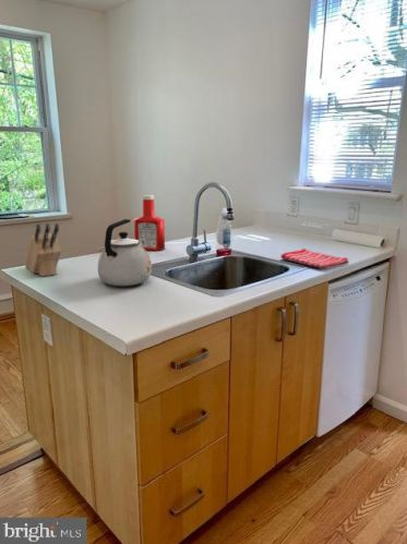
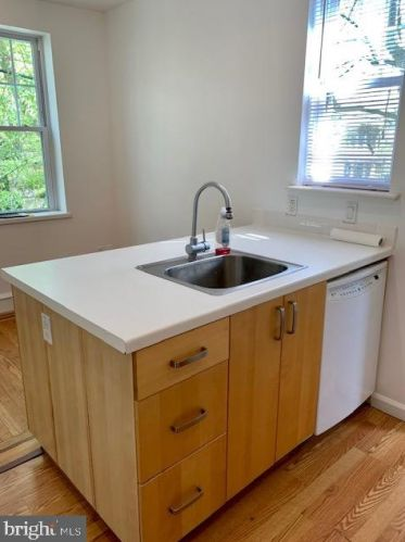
- soap bottle [133,194,166,252]
- kettle [97,218,153,287]
- dish towel [280,247,350,270]
- knife block [24,222,62,278]
